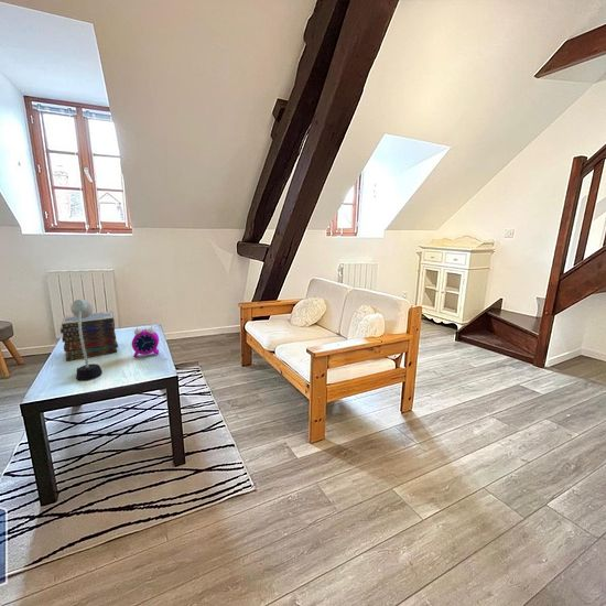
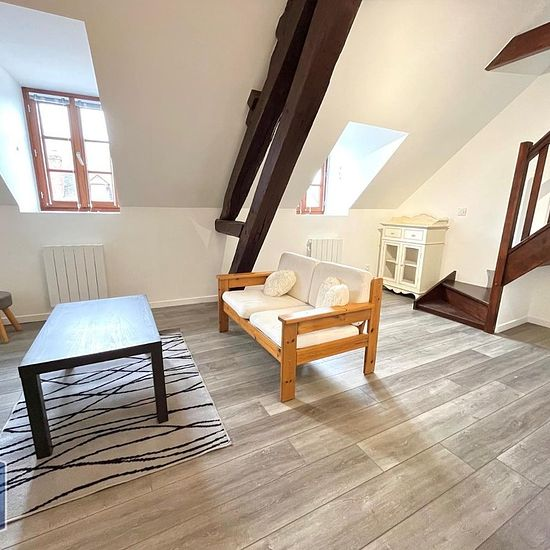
- book stack [59,310,119,362]
- desk lamp [69,299,104,382]
- alarm clock [131,323,160,358]
